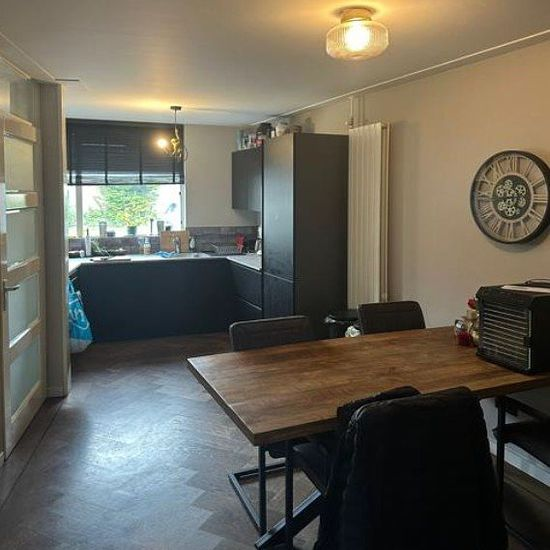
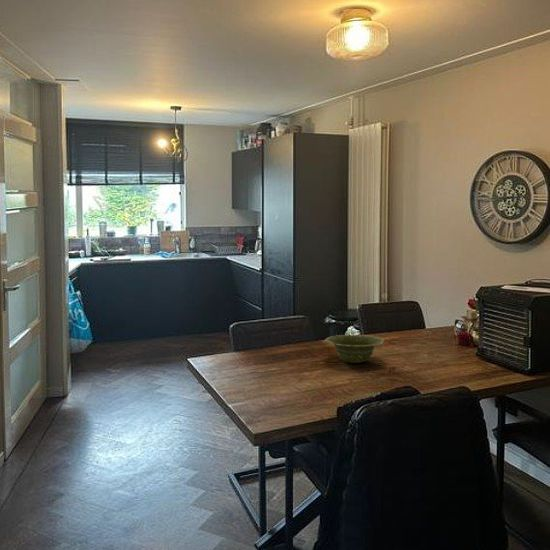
+ dish [324,334,386,364]
